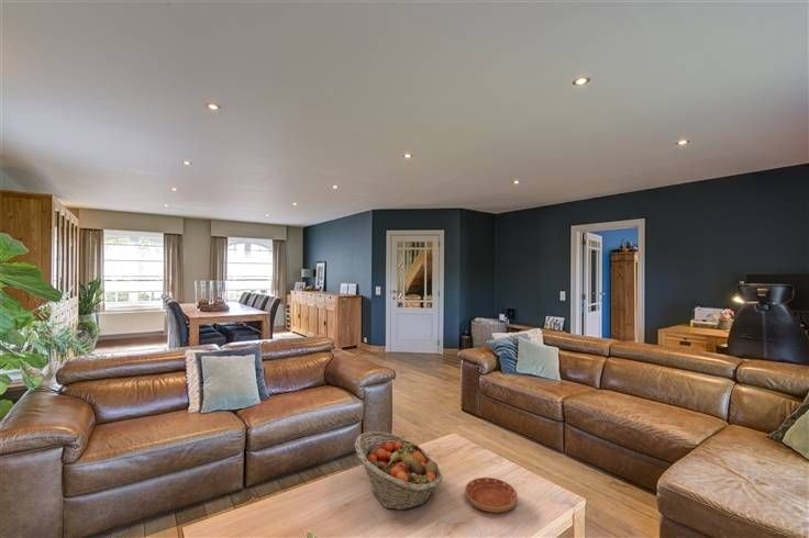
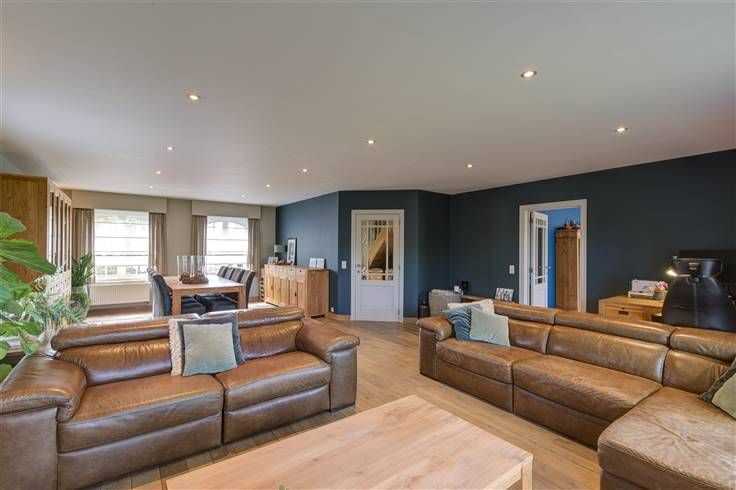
- saucer [464,477,518,514]
- fruit basket [354,430,443,512]
